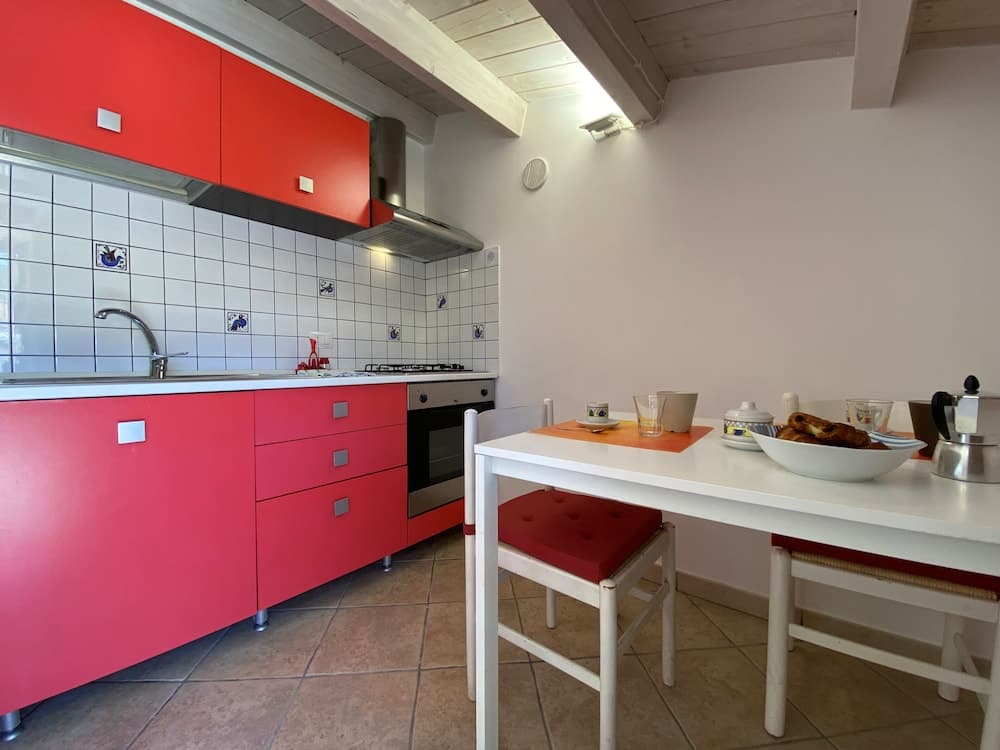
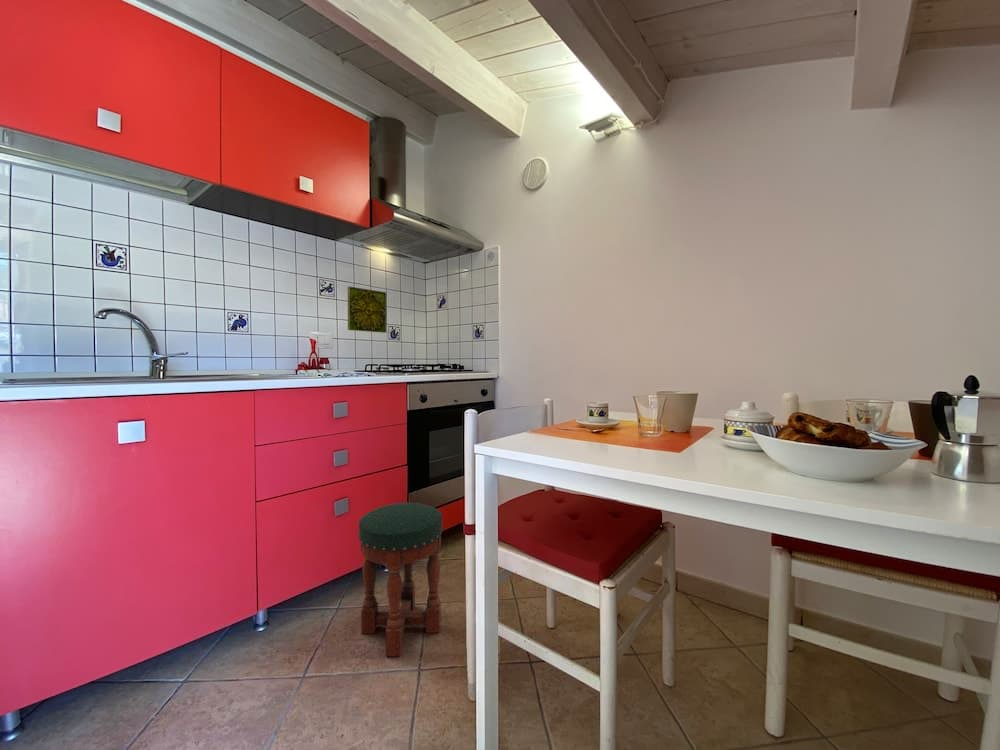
+ stool [358,501,444,657]
+ decorative tile [347,285,388,334]
